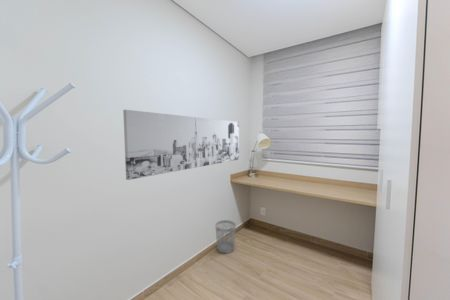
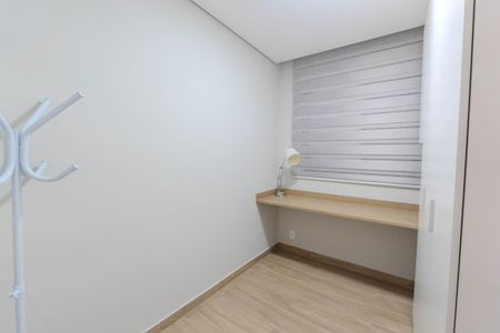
- wall art [122,109,240,181]
- wastebasket [214,219,237,254]
